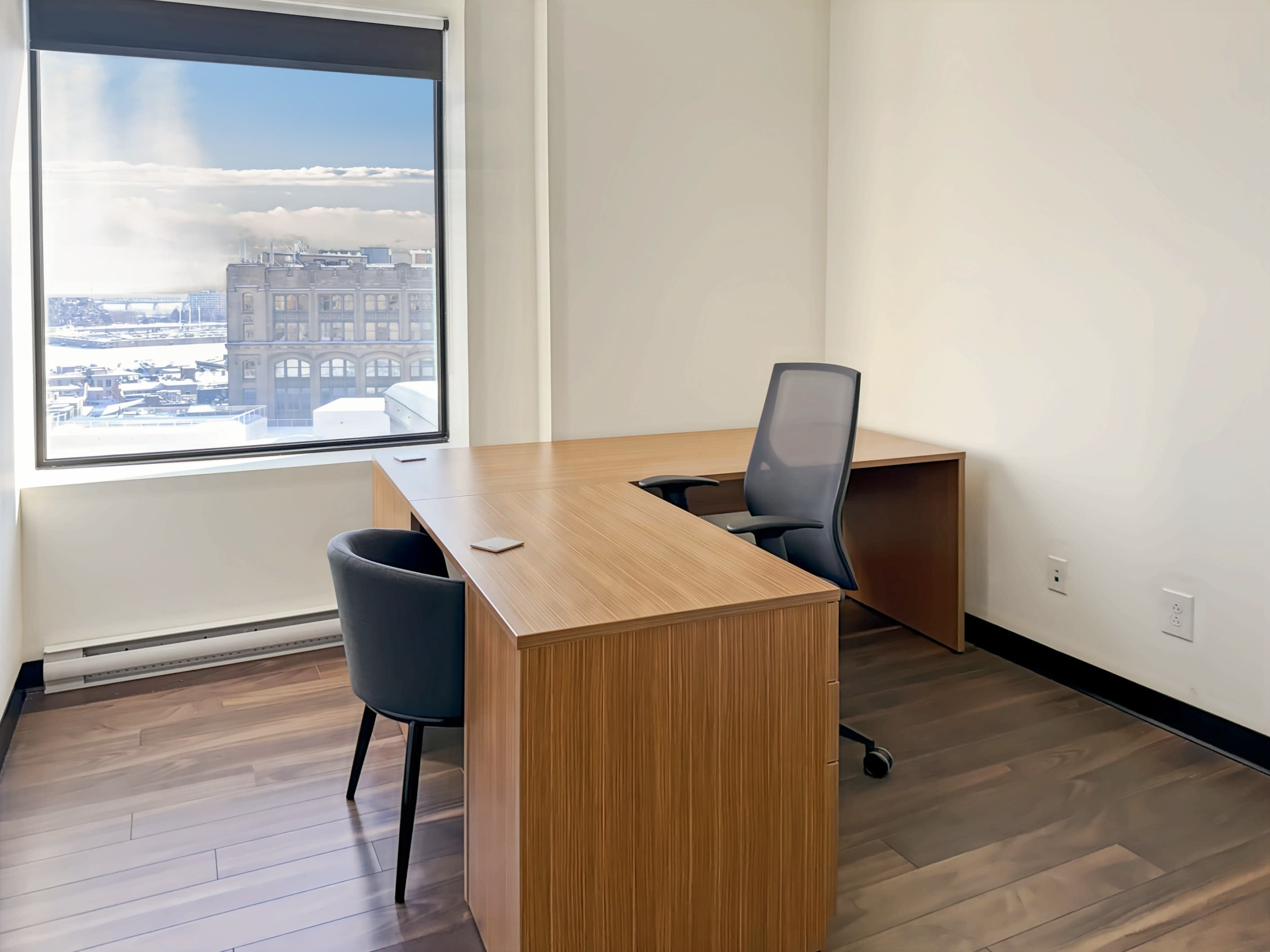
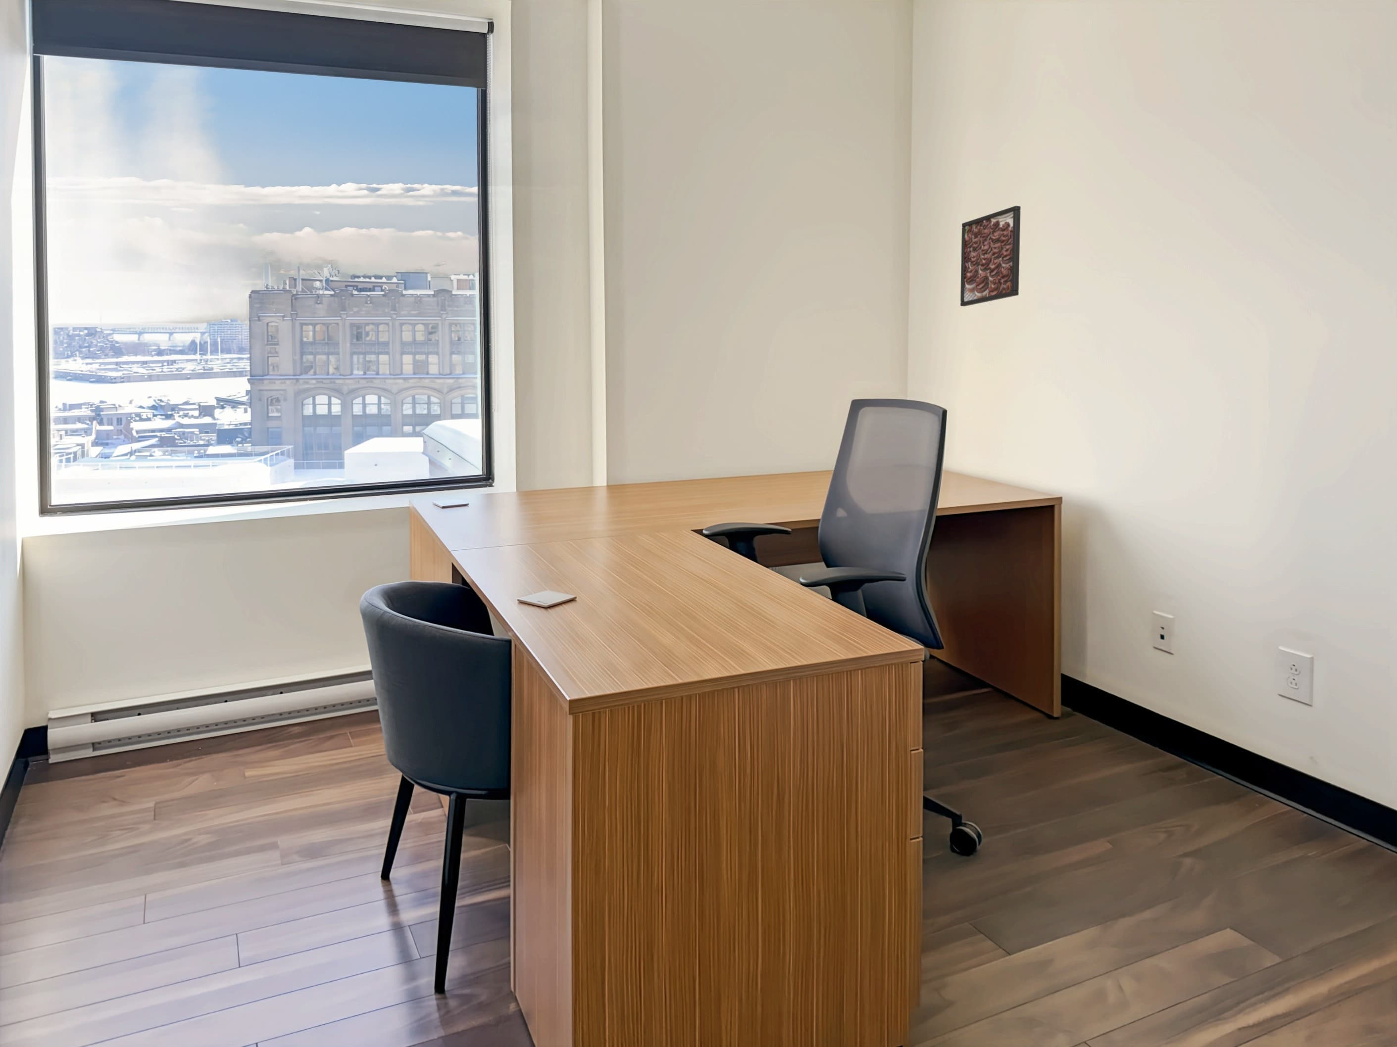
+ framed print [960,206,1021,307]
